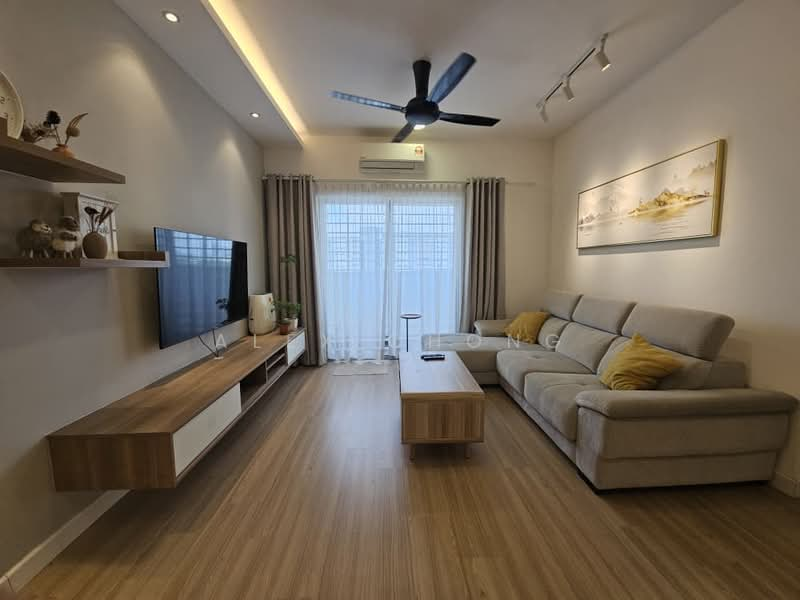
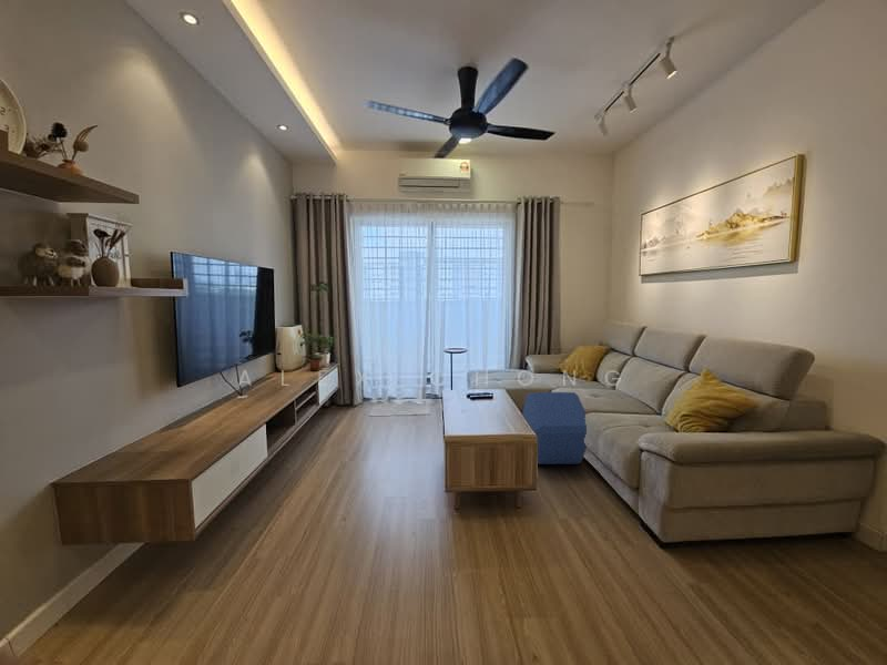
+ pouf [521,391,588,466]
